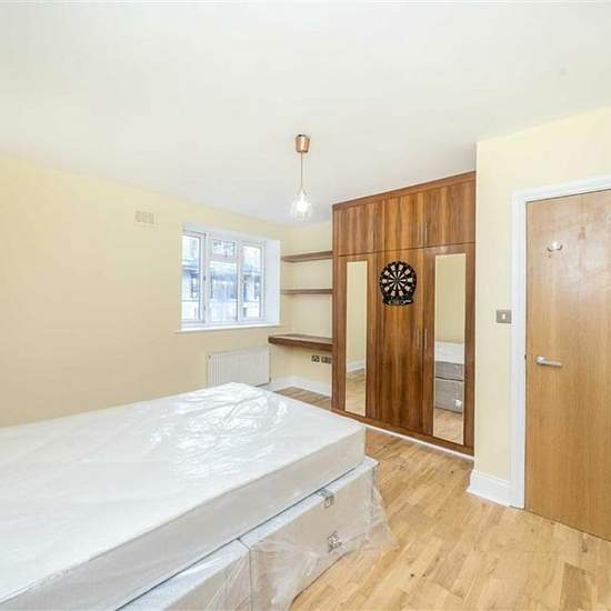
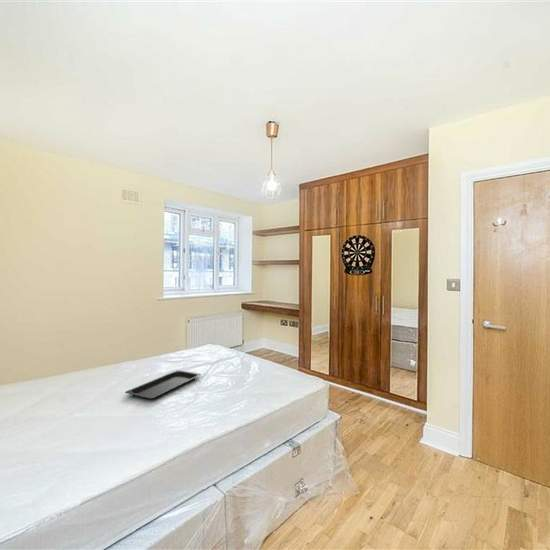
+ serving tray [124,369,202,400]
